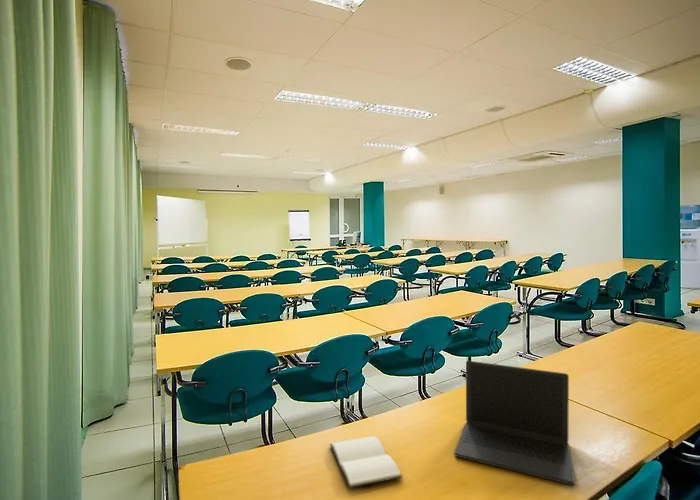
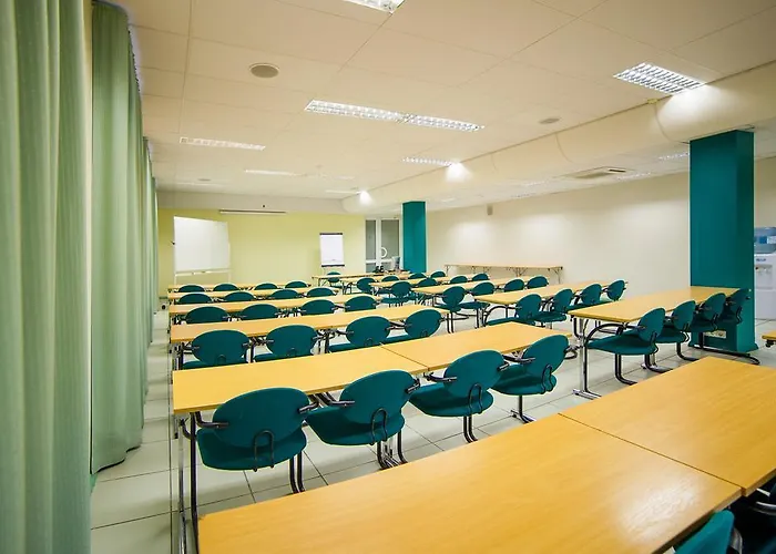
- book [329,435,404,489]
- laptop [453,360,576,486]
